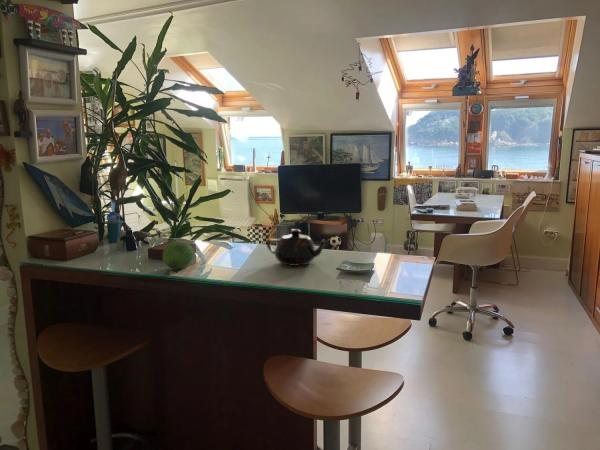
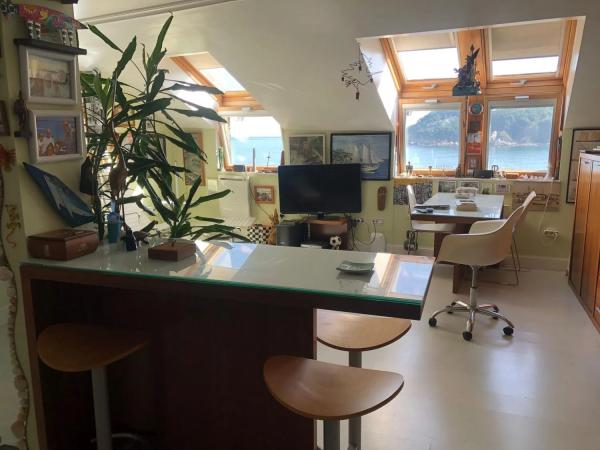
- teapot [265,228,330,267]
- fruit [161,240,195,270]
